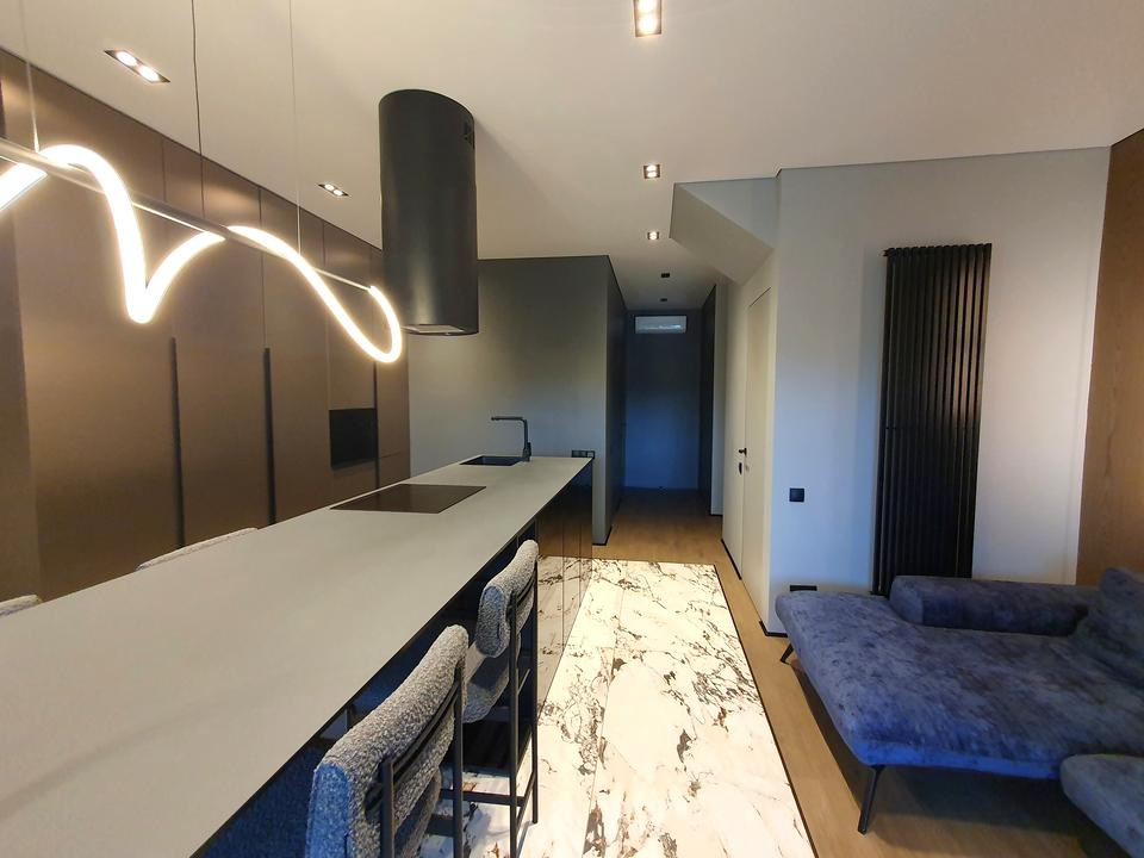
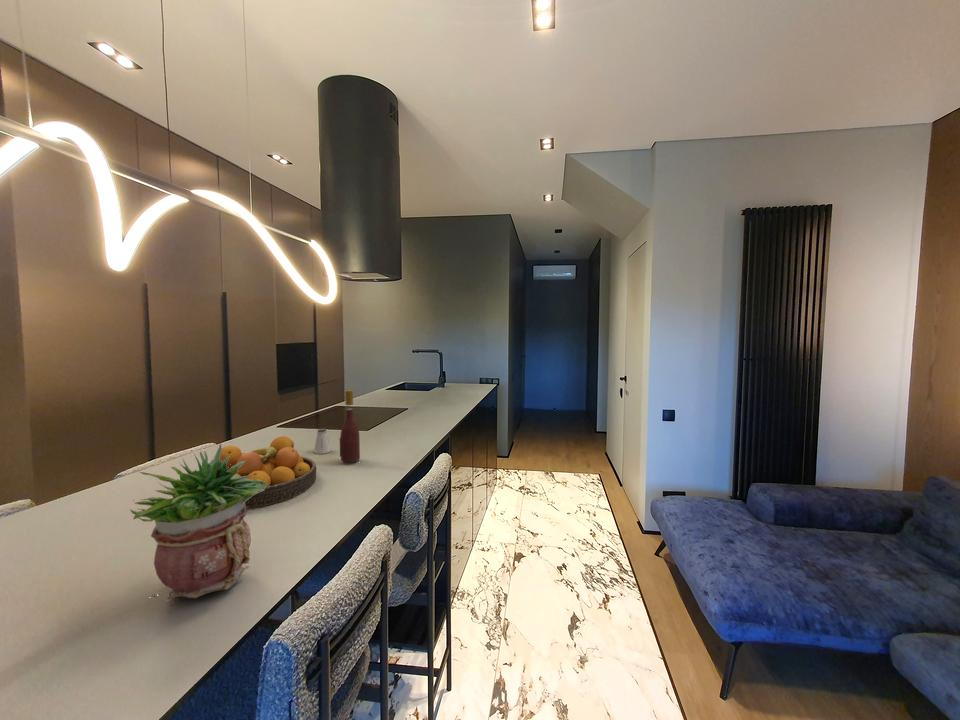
+ potted plant [129,443,268,607]
+ wine bottle [339,389,361,463]
+ saltshaker [313,428,332,455]
+ fruit bowl [219,435,317,509]
